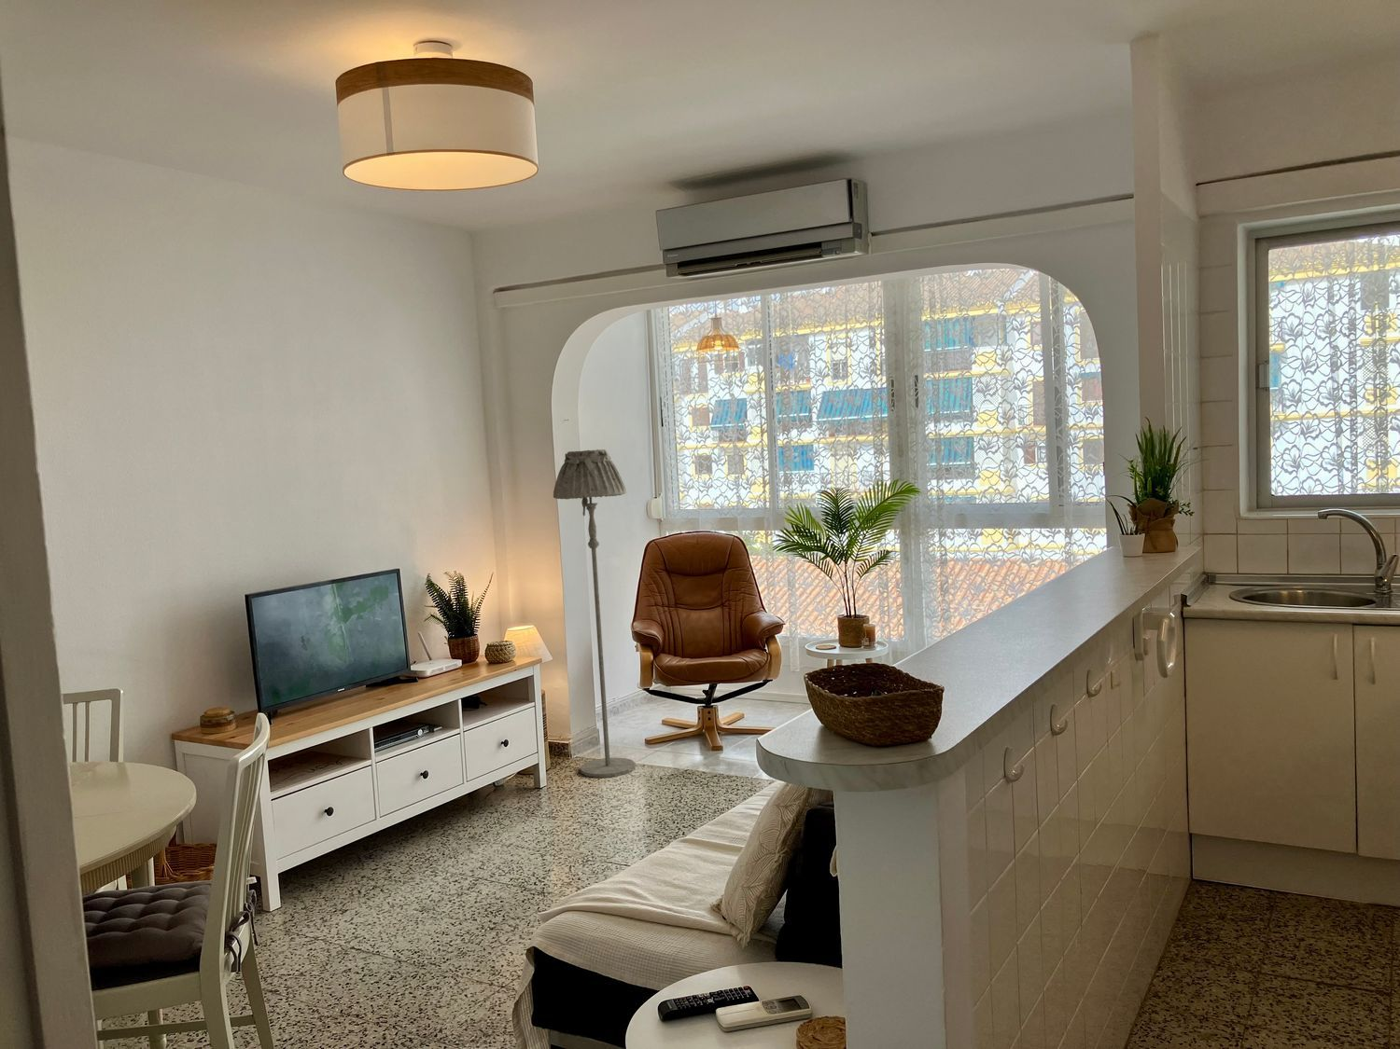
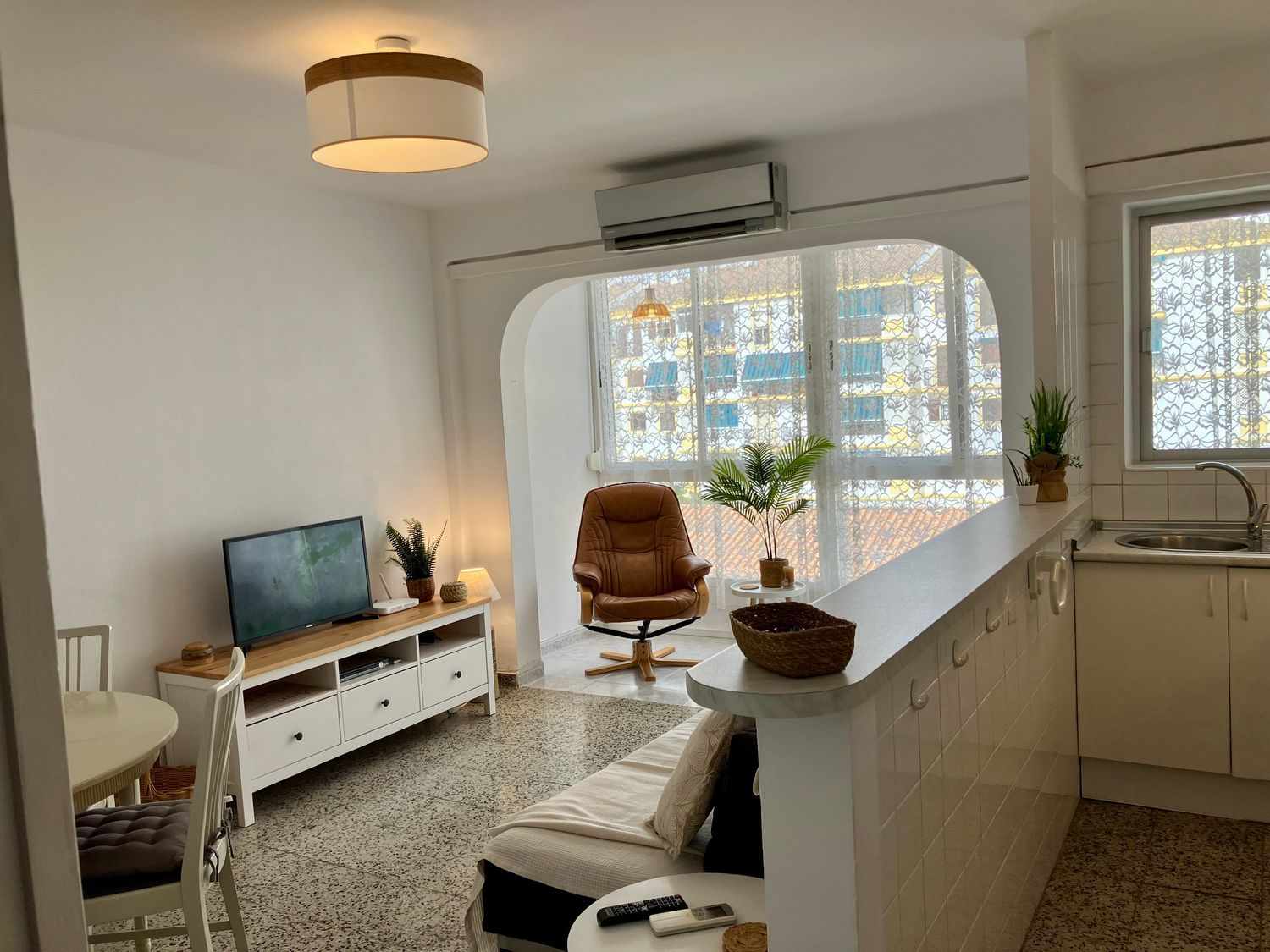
- floor lamp [552,448,636,779]
